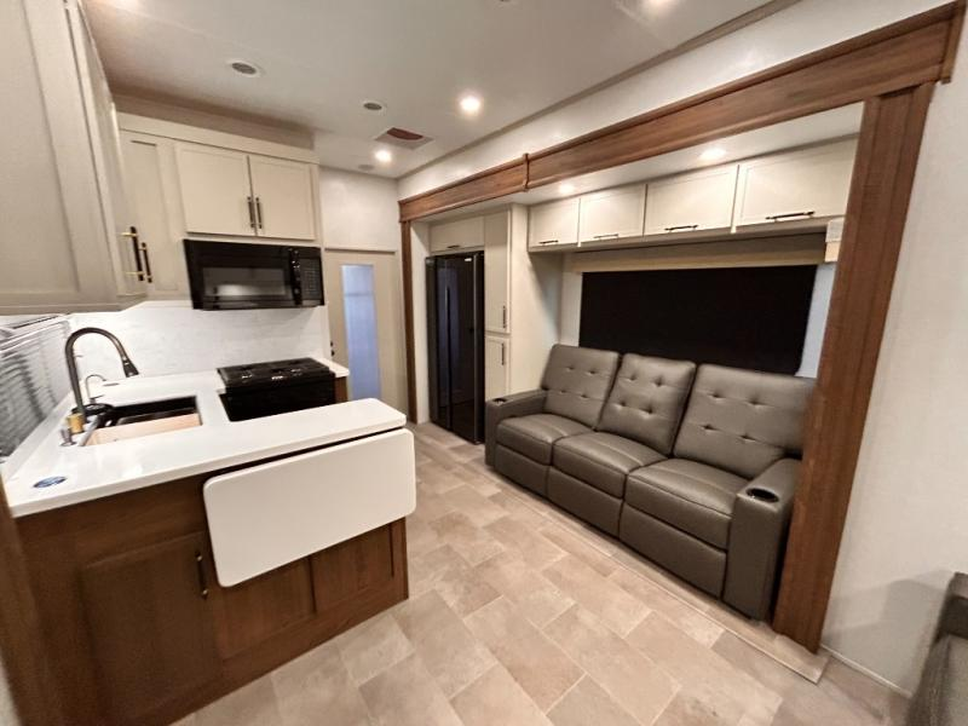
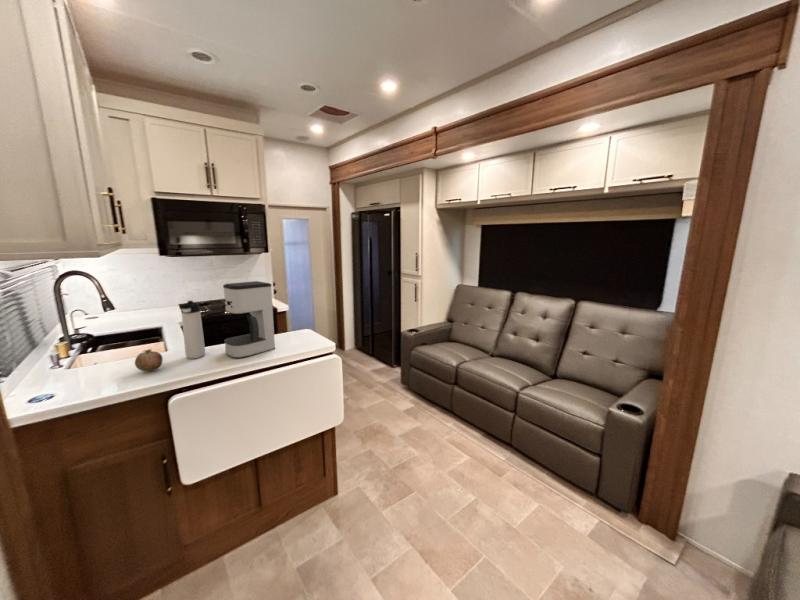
+ thermos bottle [178,300,206,360]
+ coffee maker [222,280,276,359]
+ fruit [134,348,164,372]
